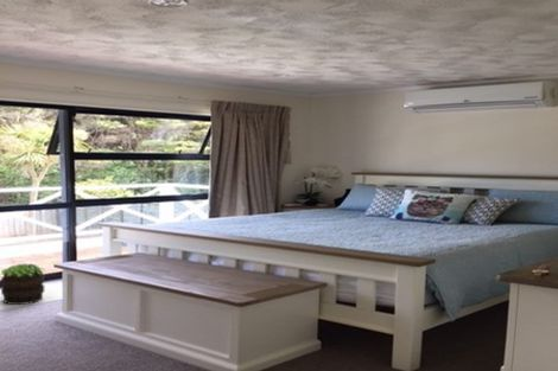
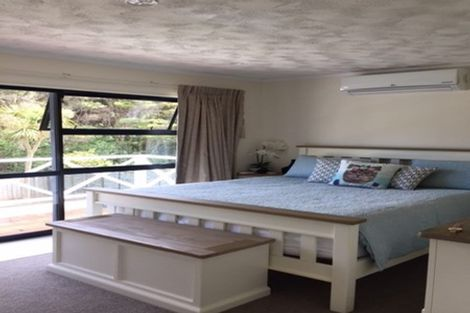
- potted plant [0,262,46,306]
